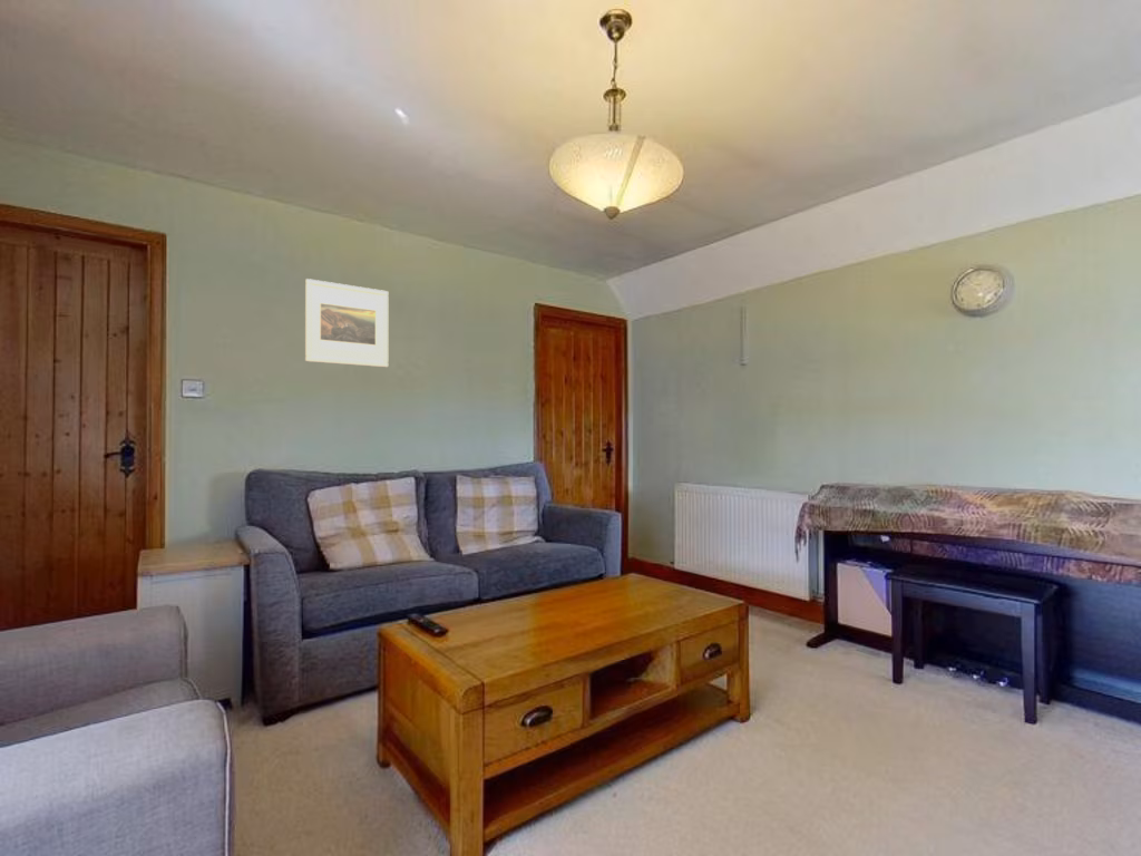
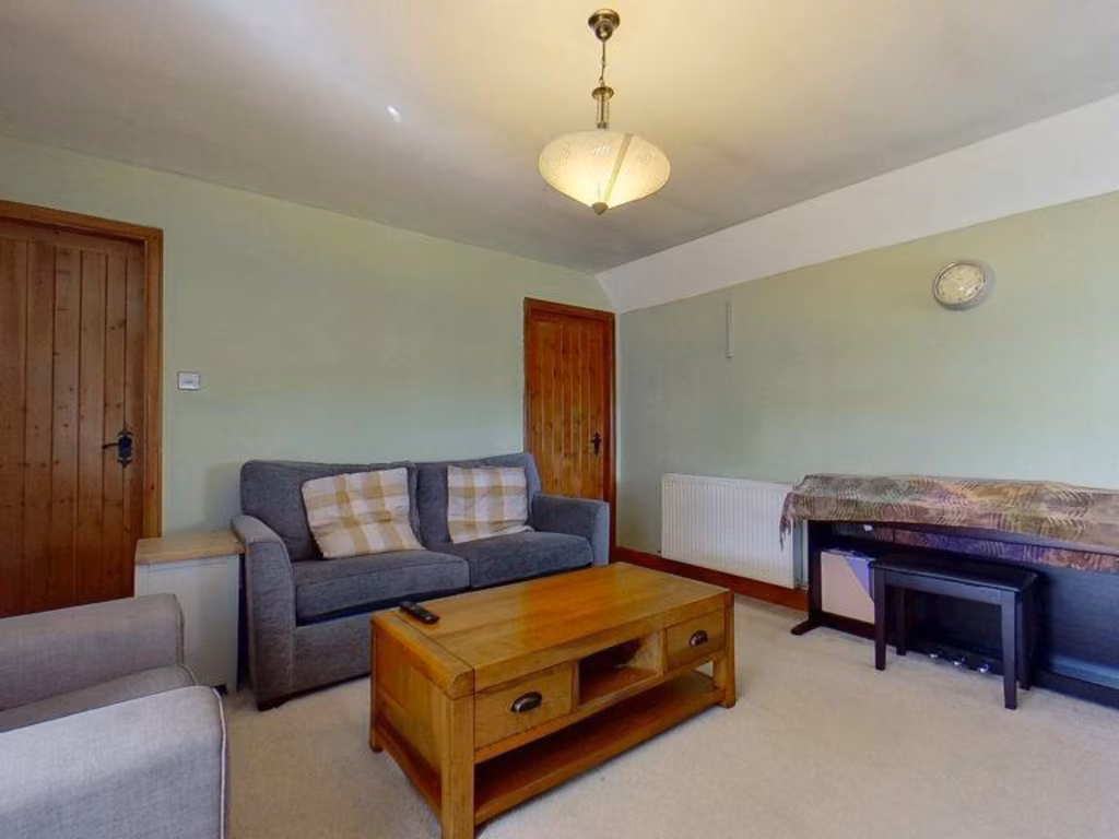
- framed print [304,278,389,369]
